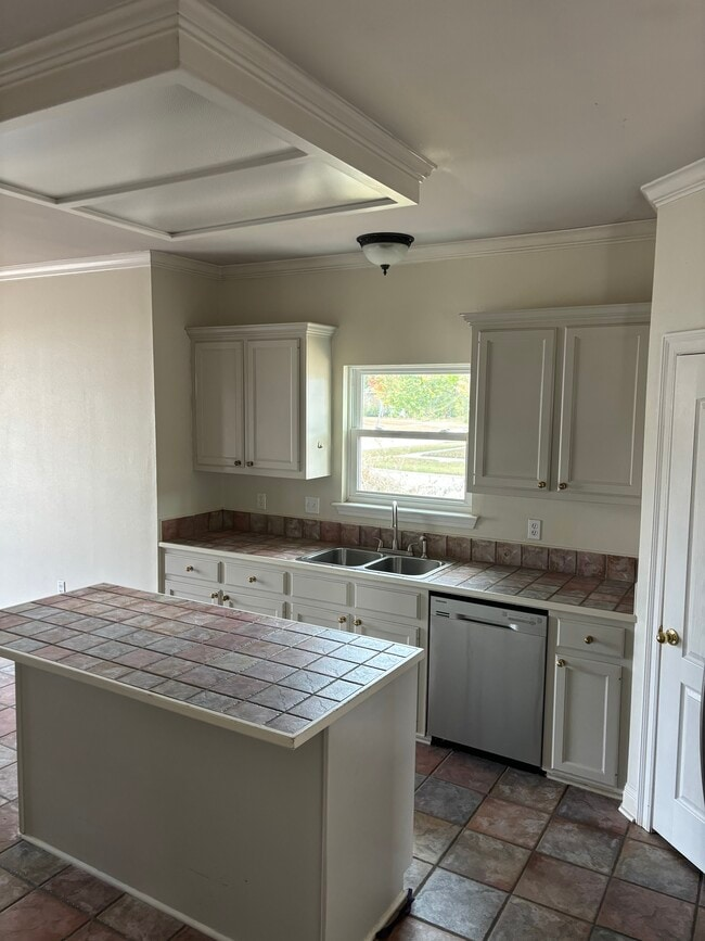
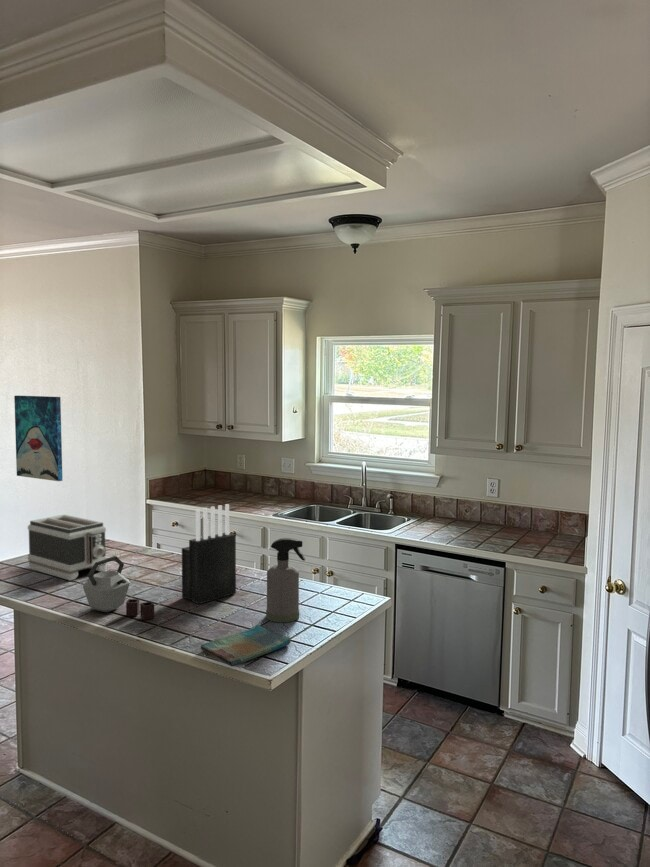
+ knife block [181,503,237,605]
+ spray bottle [265,537,306,623]
+ kettle [82,555,155,621]
+ toaster [27,514,108,581]
+ wall art [13,395,64,482]
+ dish towel [200,624,292,667]
